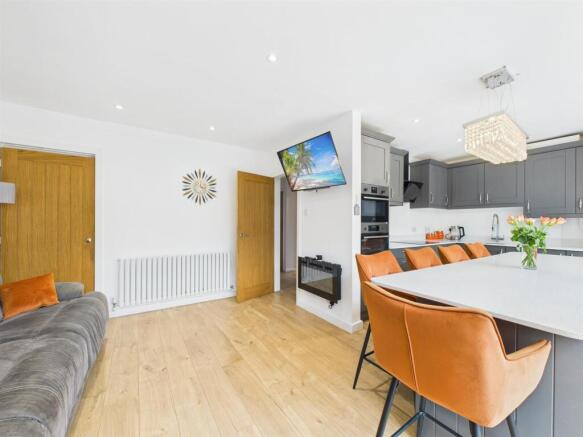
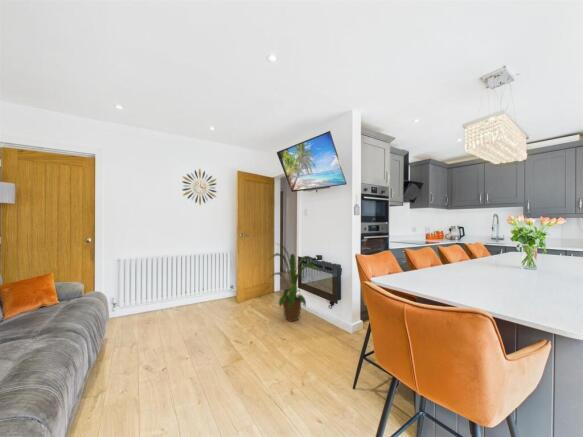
+ house plant [265,242,321,323]
